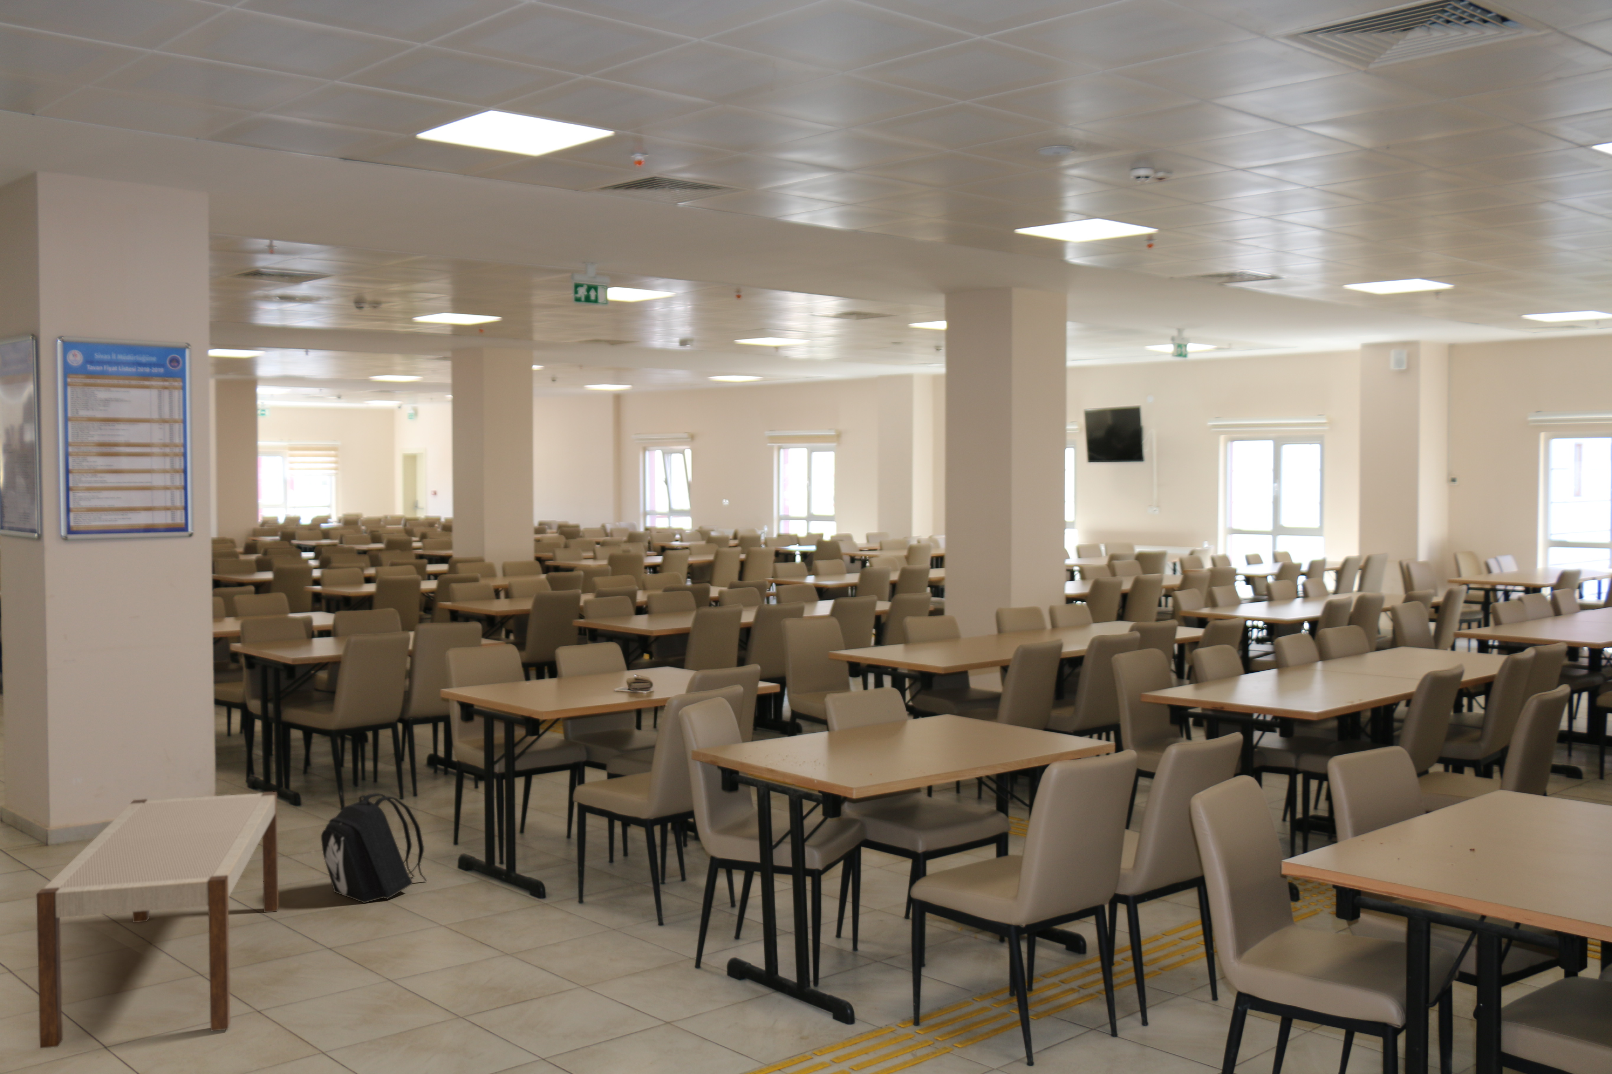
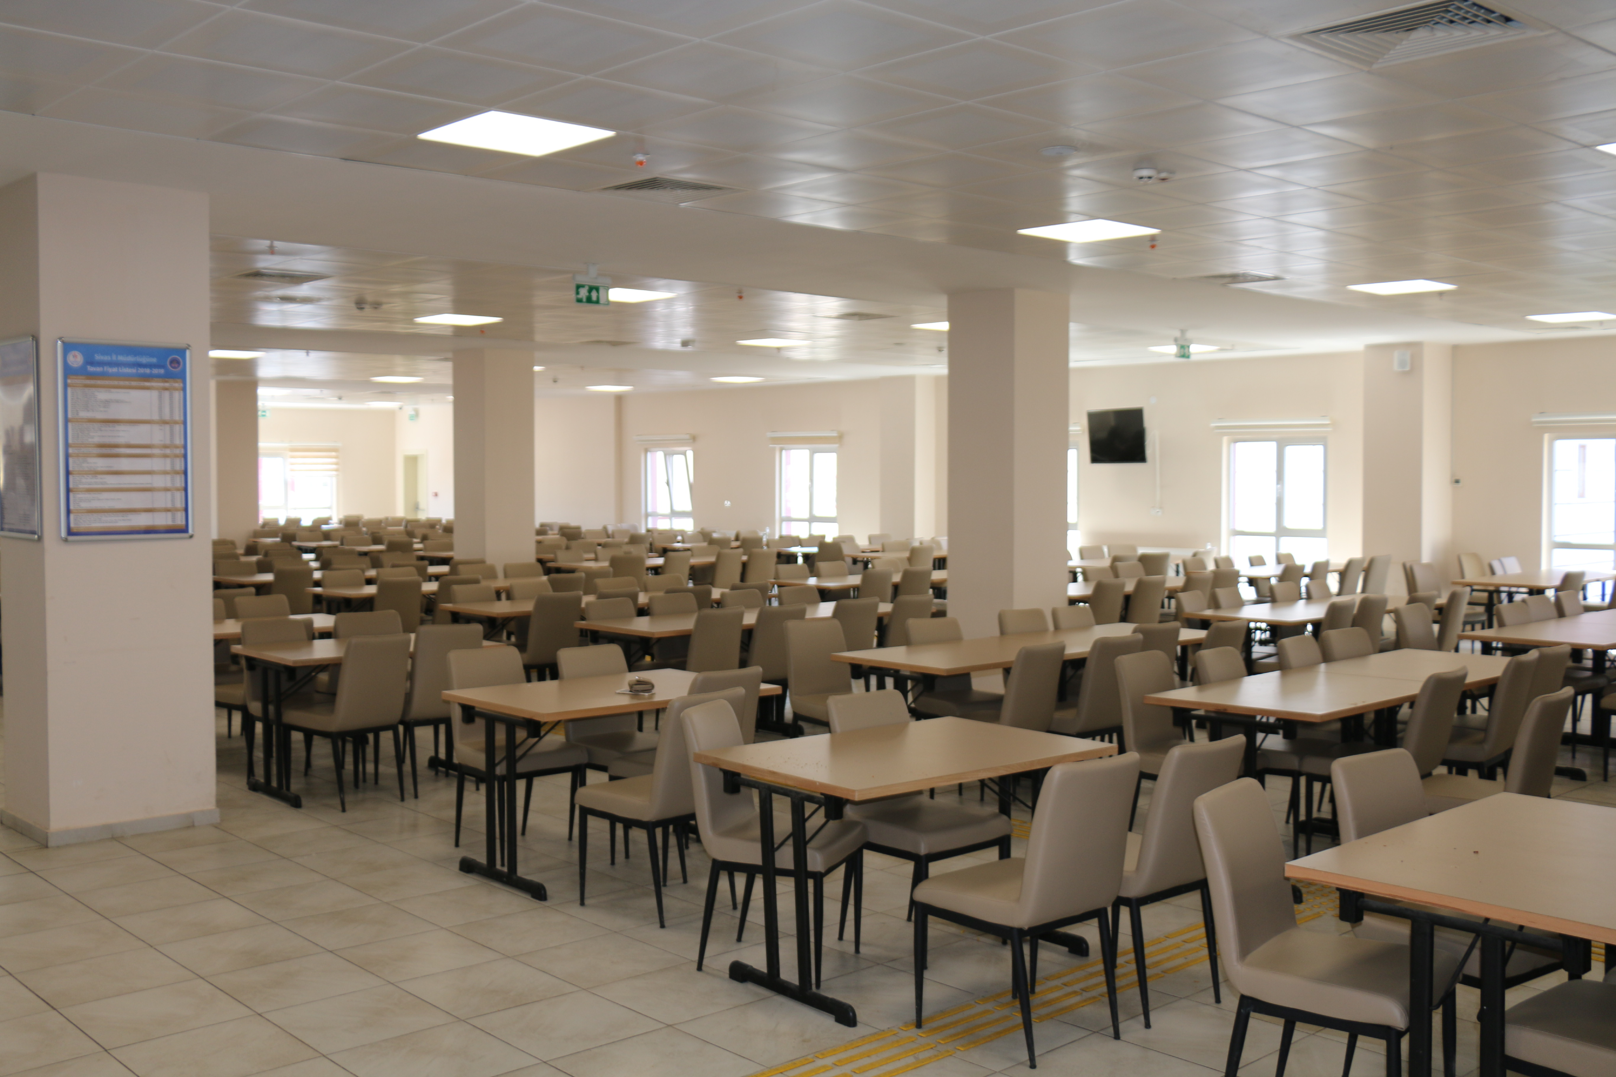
- bench [36,791,279,1049]
- backpack [320,792,427,904]
